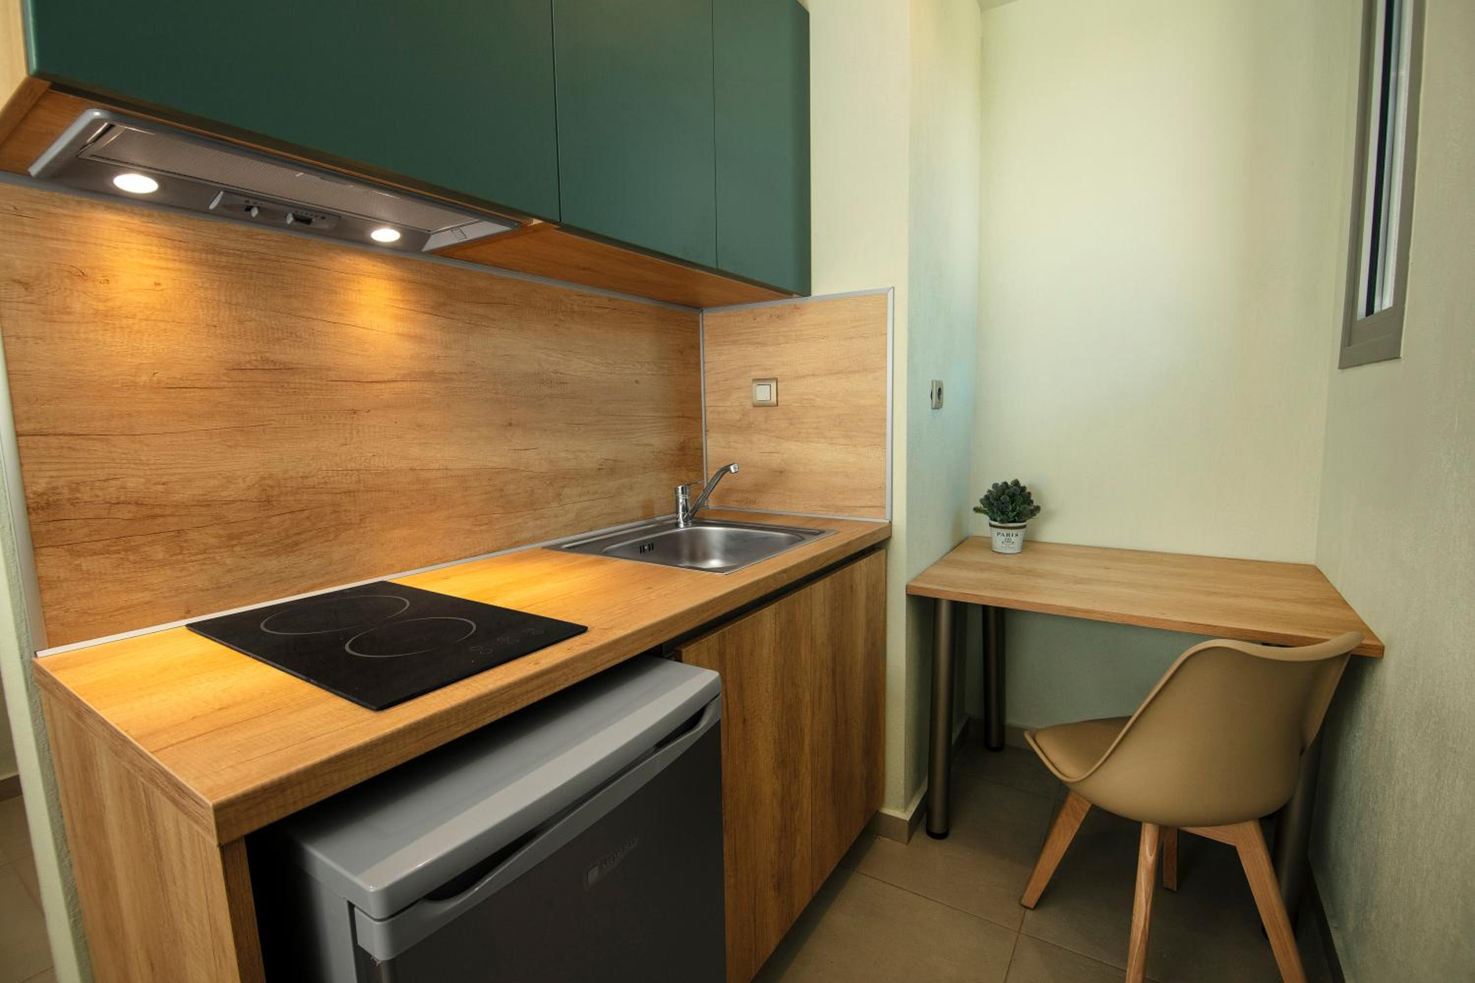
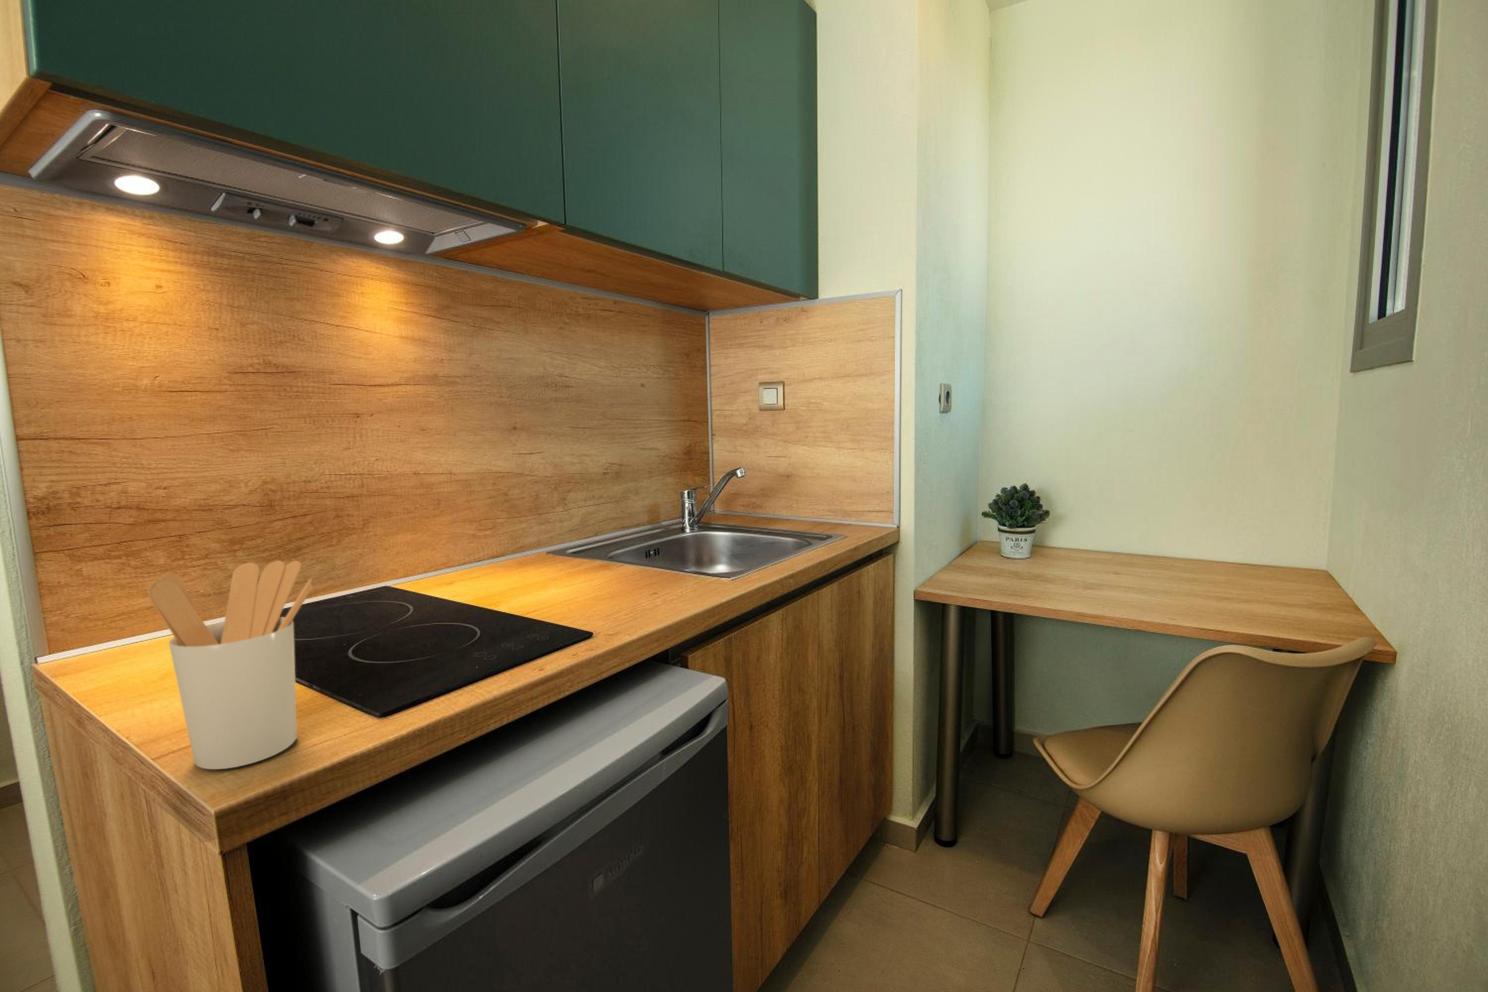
+ utensil holder [147,560,313,769]
